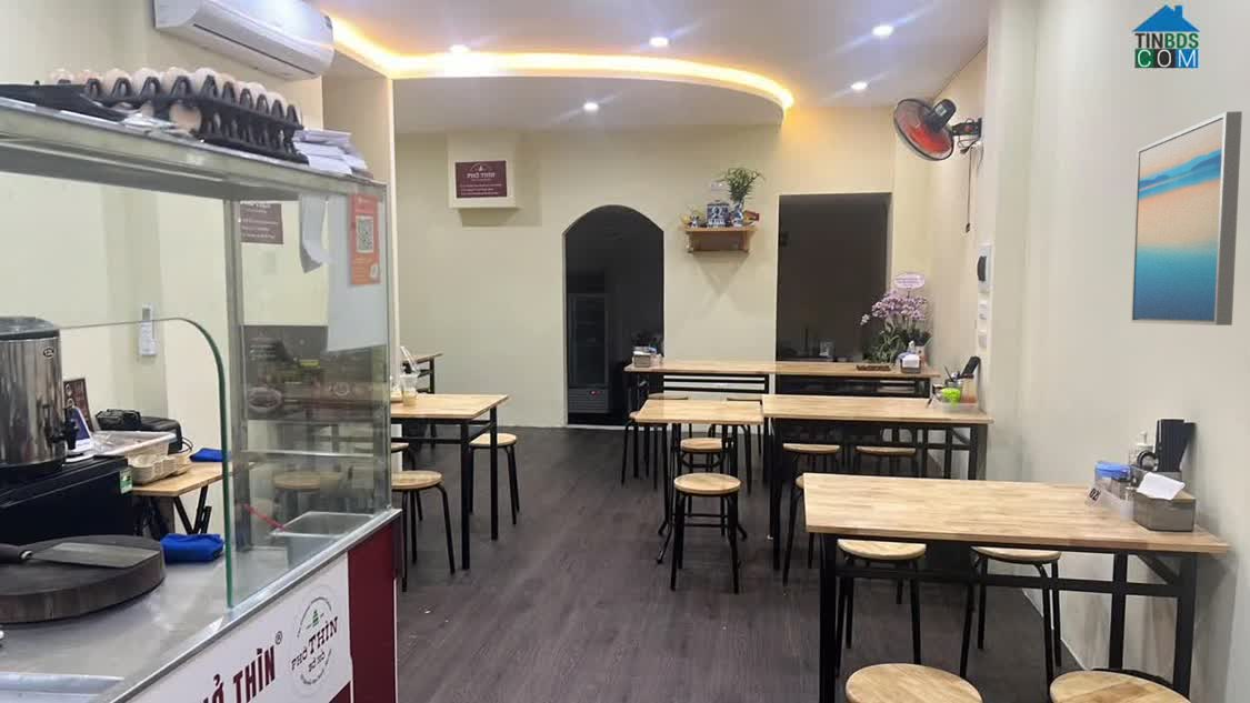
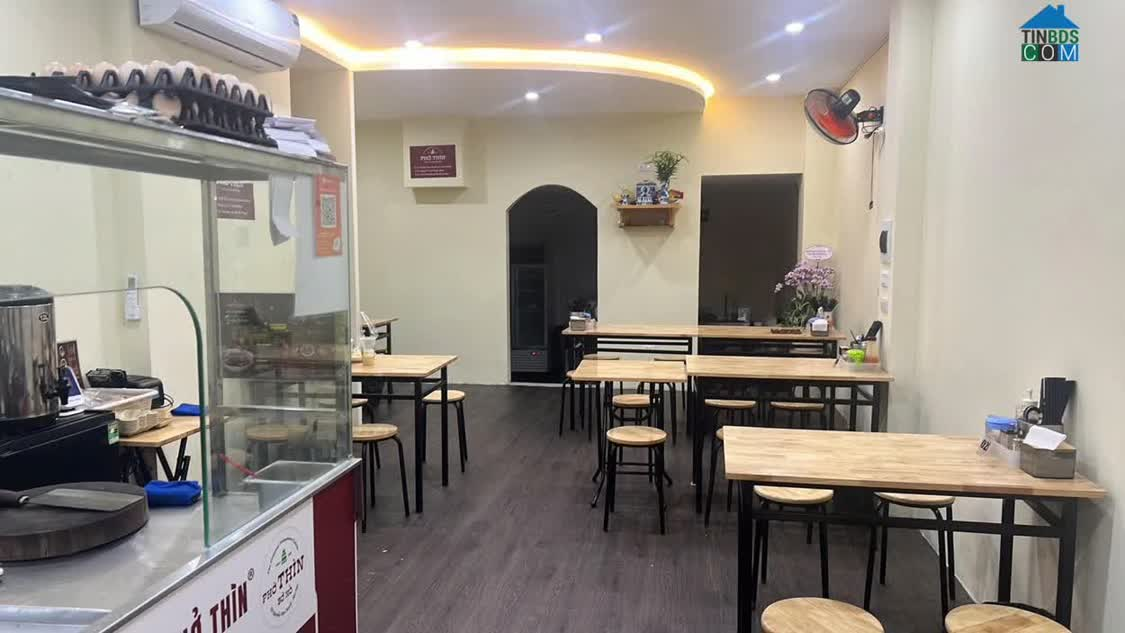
- wall art [1130,110,1243,327]
